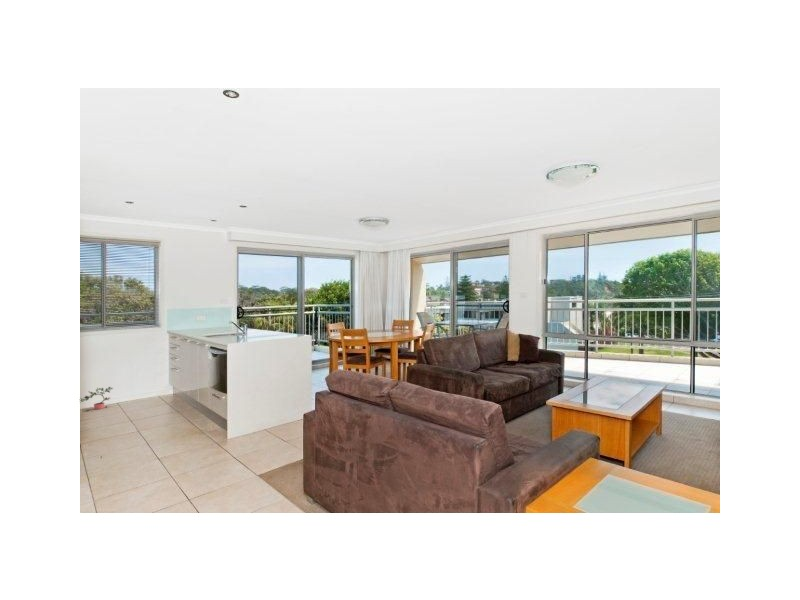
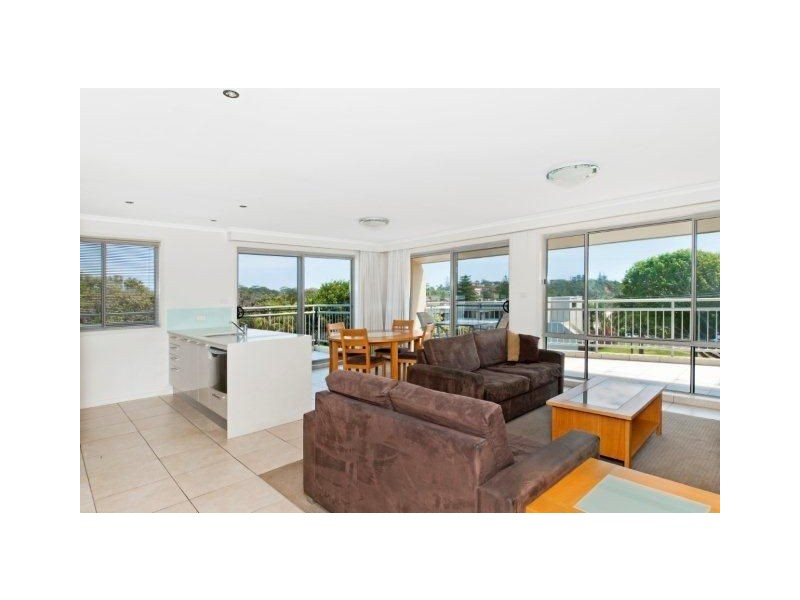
- potted plant [80,386,114,412]
